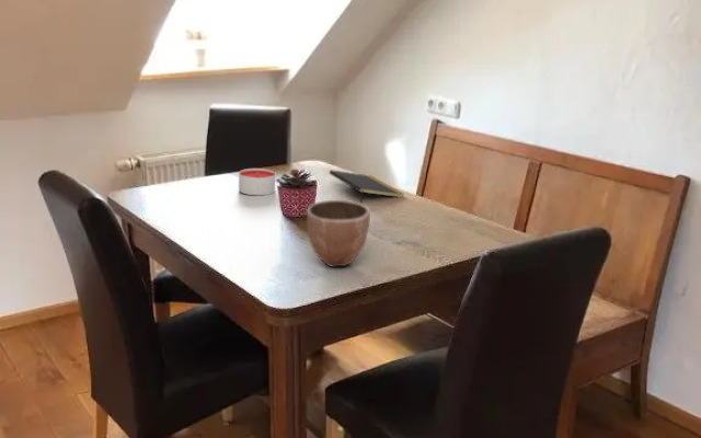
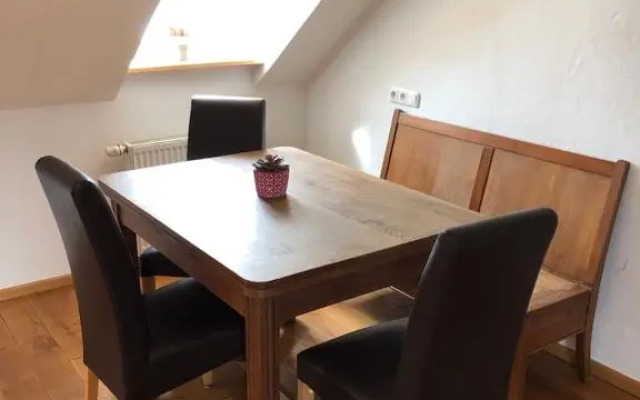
- candle [238,168,276,196]
- decorative bowl [306,198,371,268]
- notepad [329,169,404,201]
